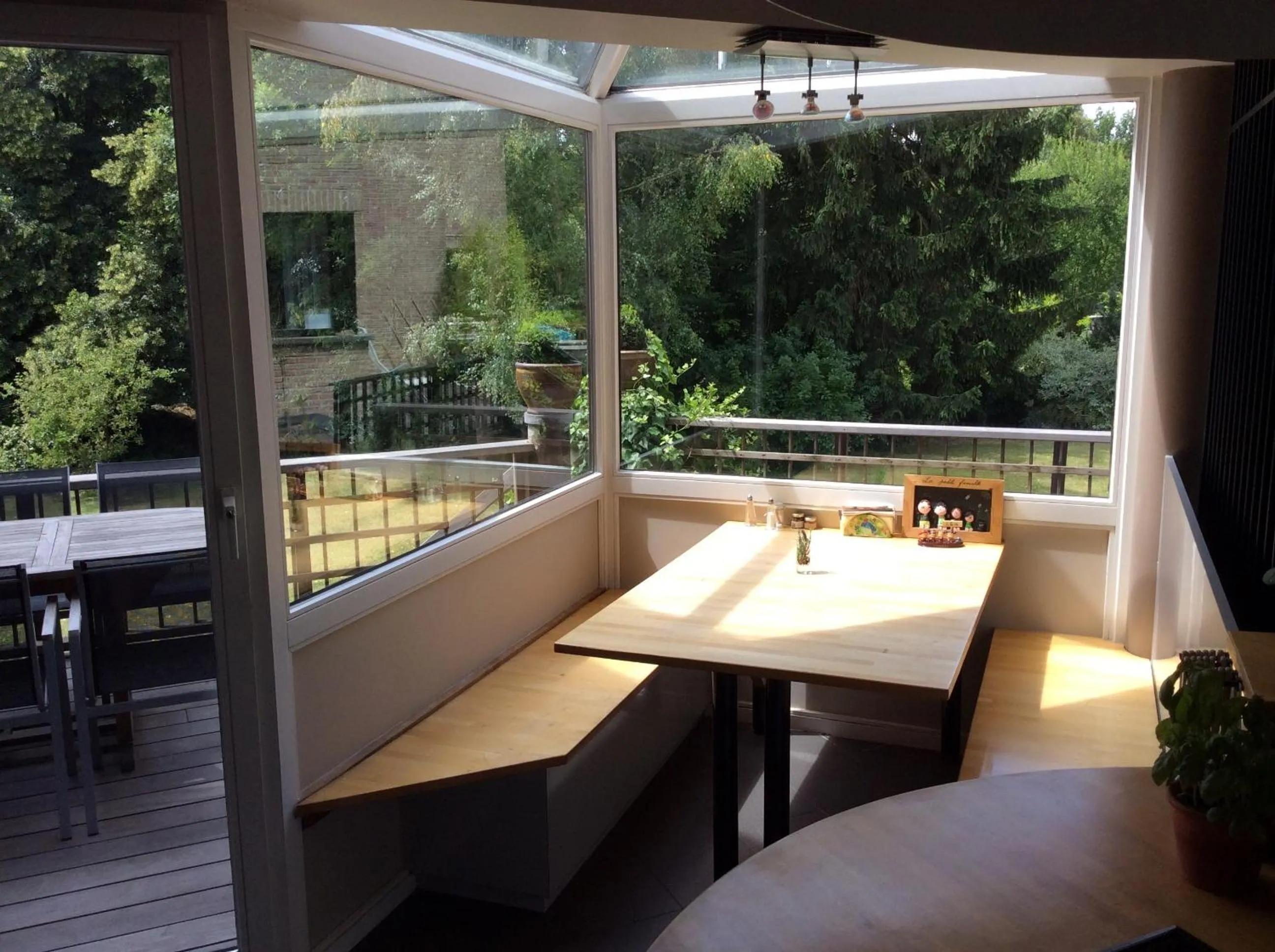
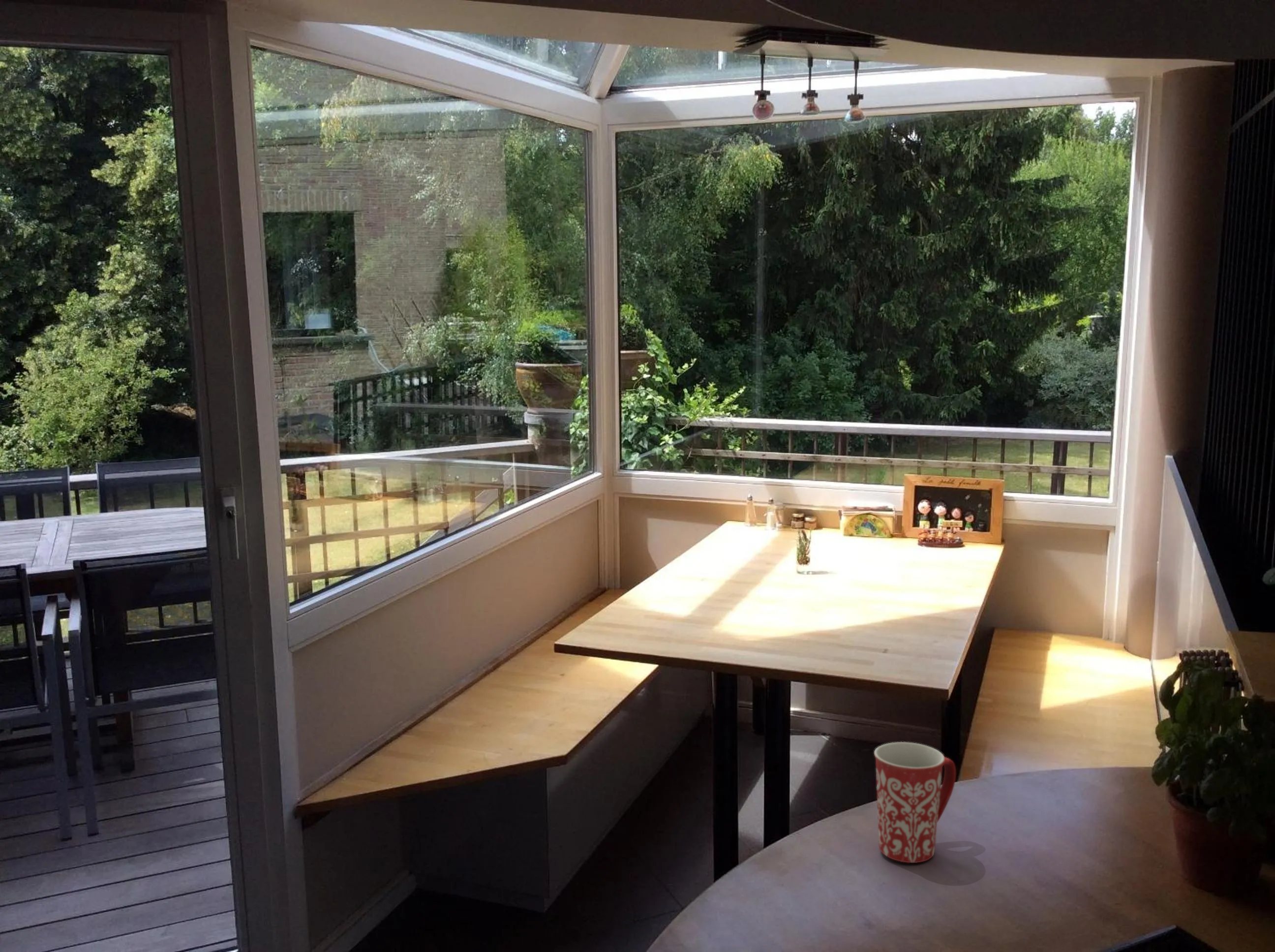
+ mug [874,741,956,863]
